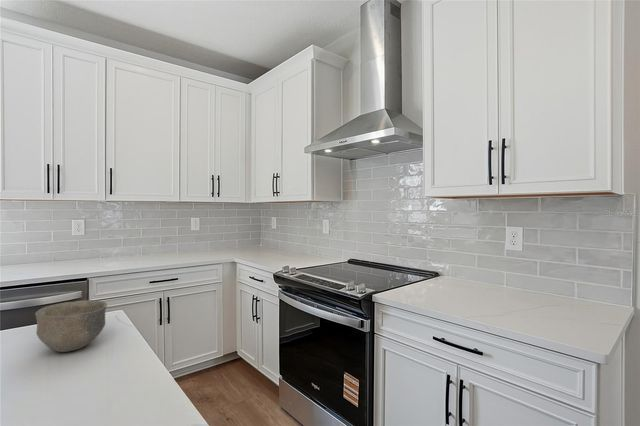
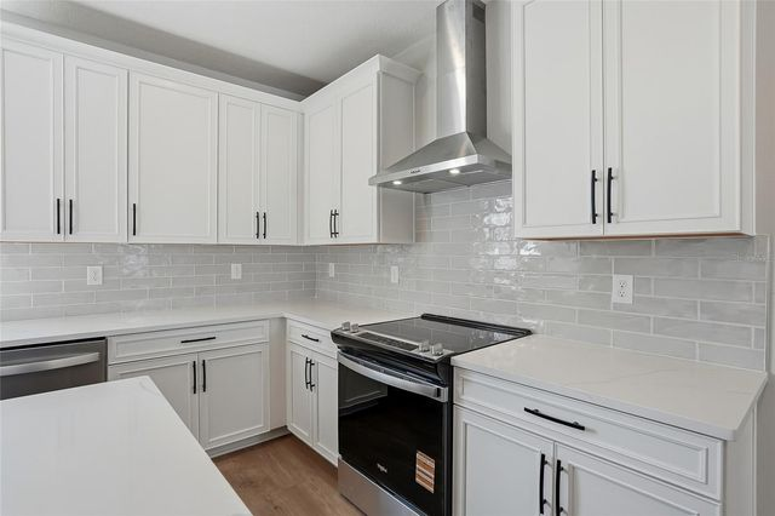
- bowl [34,299,108,353]
